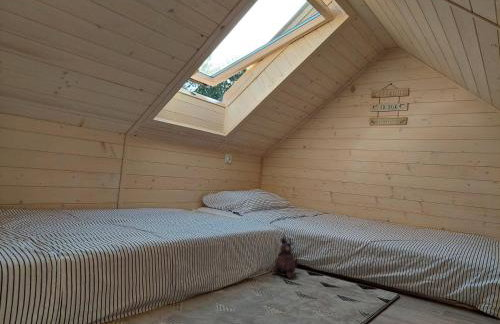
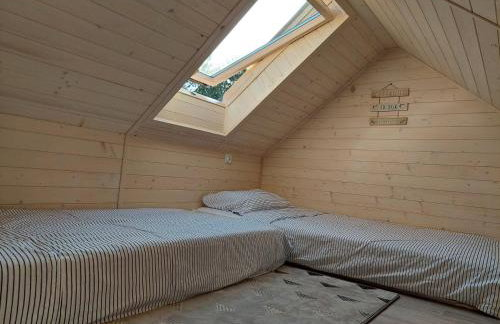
- plush toy [270,236,299,279]
